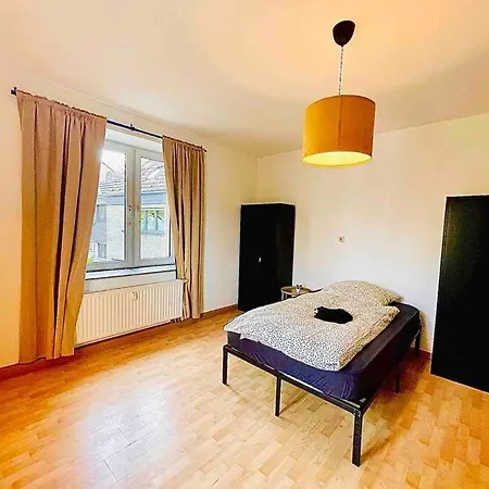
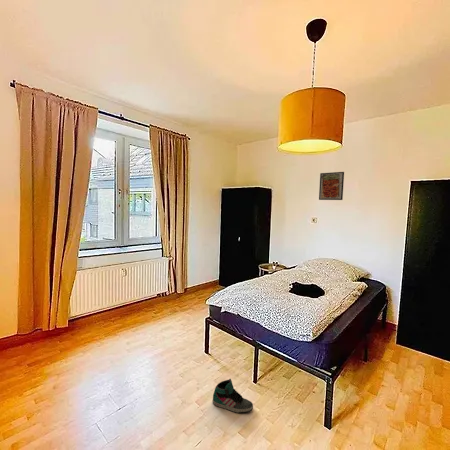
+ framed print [318,171,345,201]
+ sneaker [212,378,254,414]
